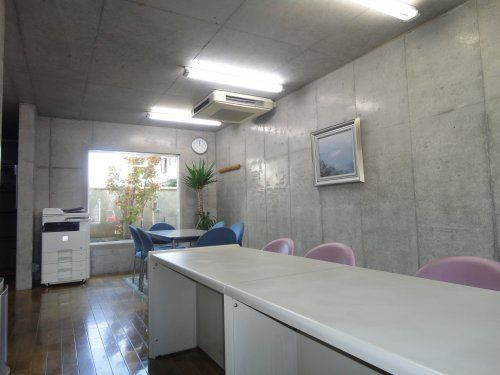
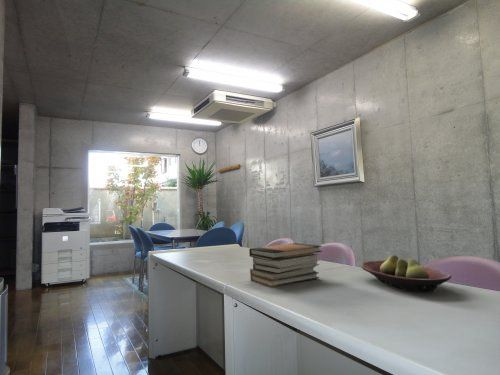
+ book stack [248,242,323,288]
+ fruit bowl [360,254,452,294]
